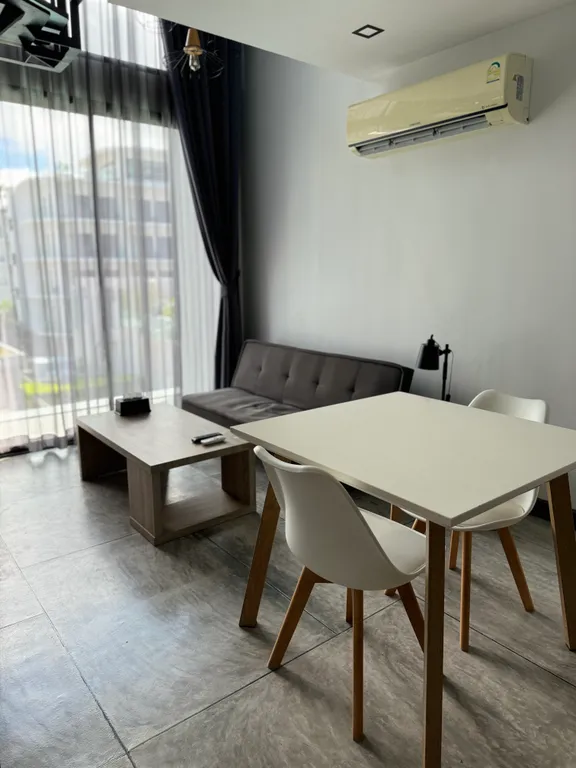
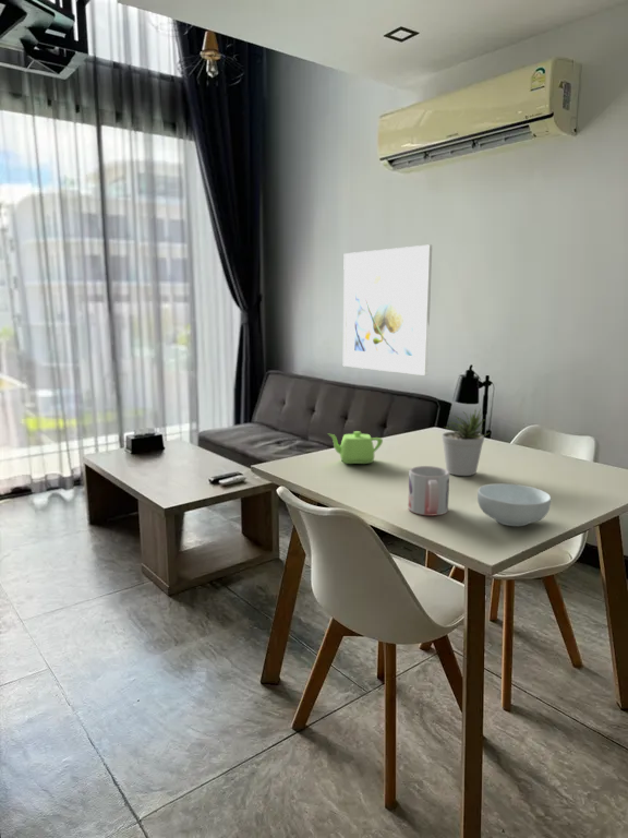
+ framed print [342,243,433,376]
+ cereal bowl [476,482,552,527]
+ mug [407,465,450,517]
+ teapot [327,430,384,465]
+ potted plant [440,407,492,477]
